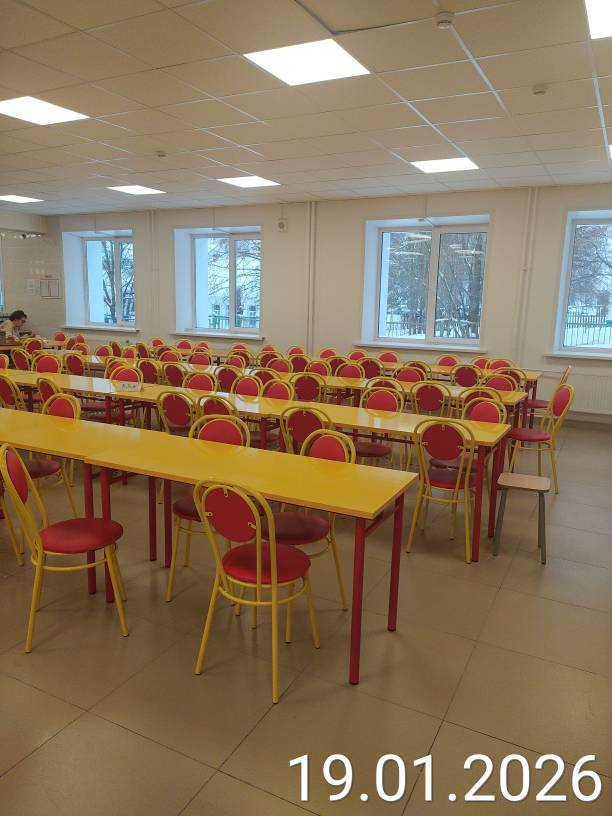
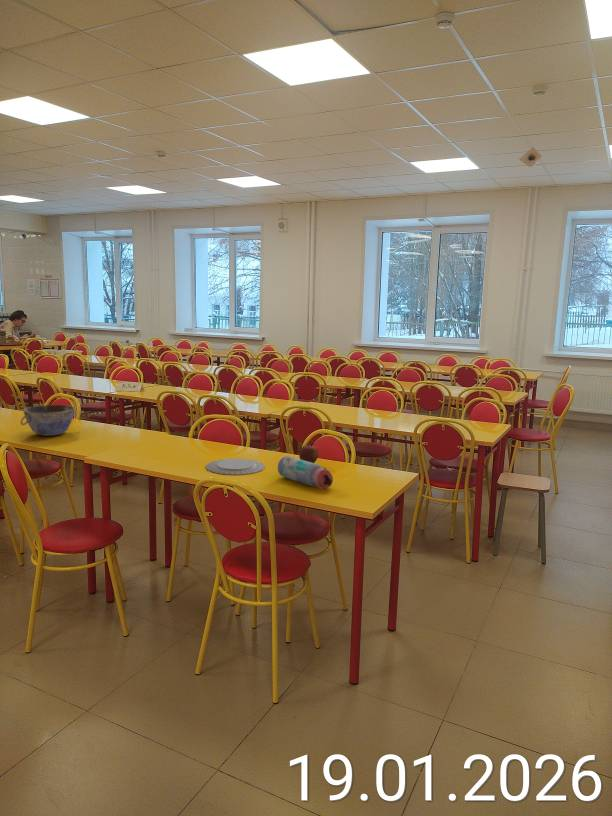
+ apple [298,443,319,464]
+ recessed light [518,146,543,168]
+ water bottle [277,455,334,489]
+ chinaware [205,458,266,476]
+ bowl [20,404,78,437]
